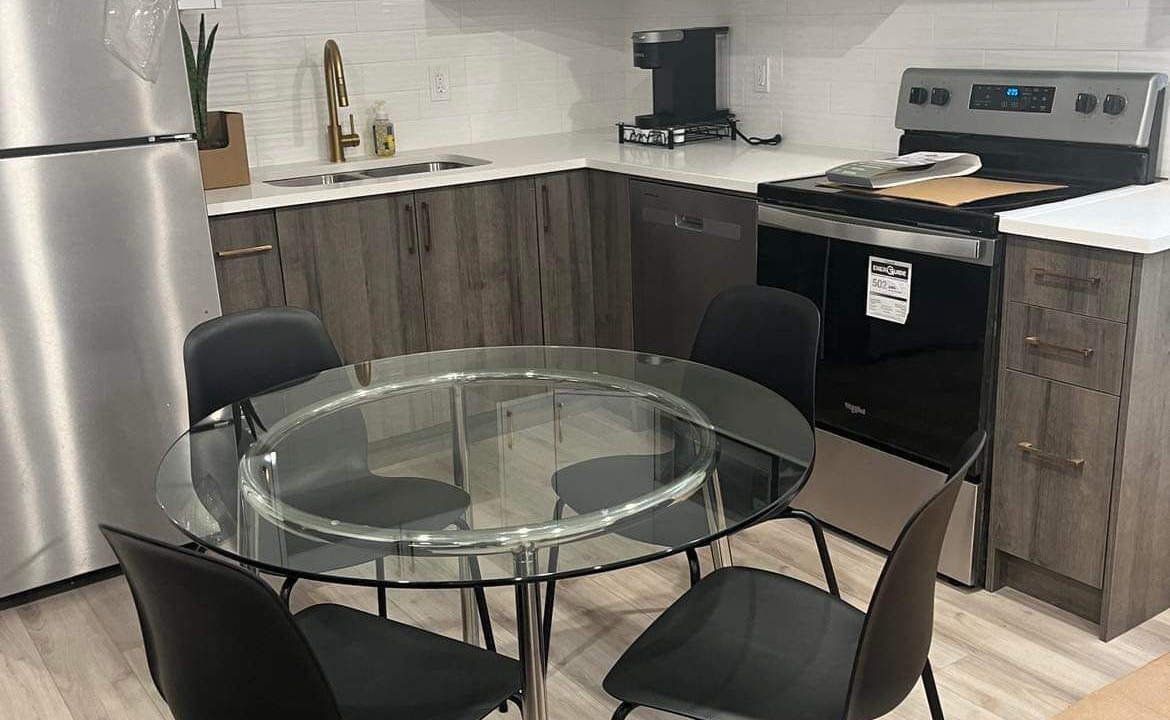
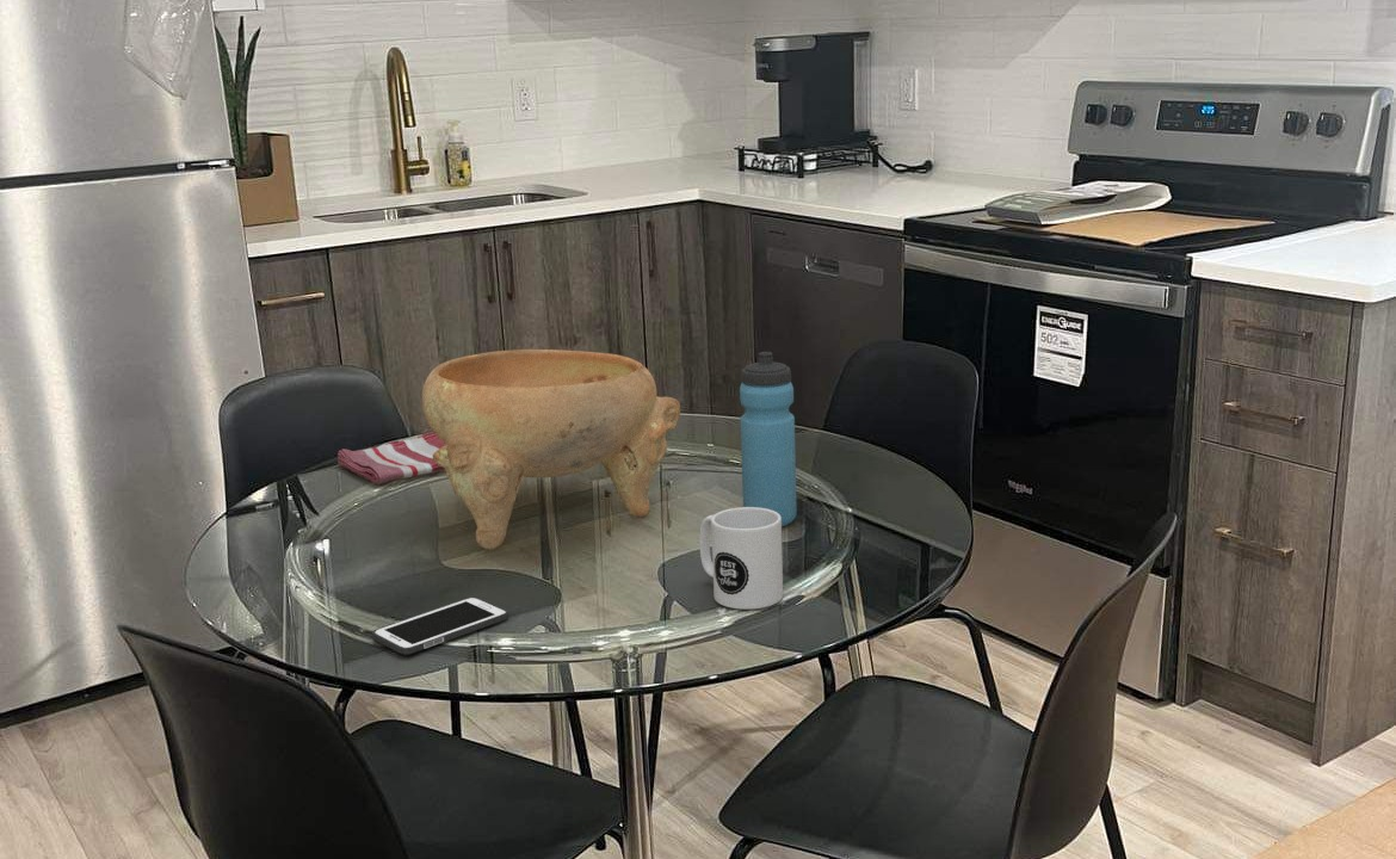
+ cell phone [371,595,509,656]
+ water bottle [739,351,798,527]
+ decorative bowl [421,348,681,550]
+ mug [698,506,784,611]
+ dish towel [336,431,446,486]
